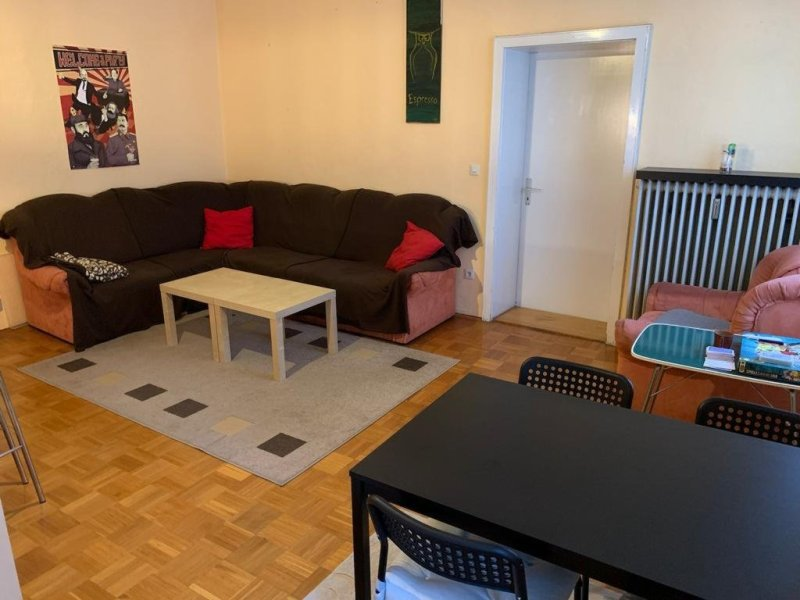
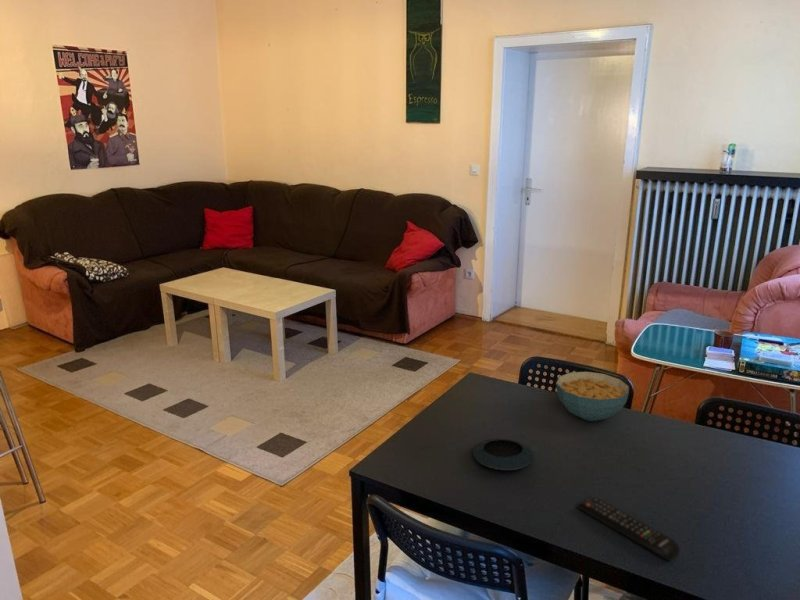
+ remote control [575,496,681,562]
+ saucer [472,438,534,471]
+ cereal bowl [555,371,630,422]
